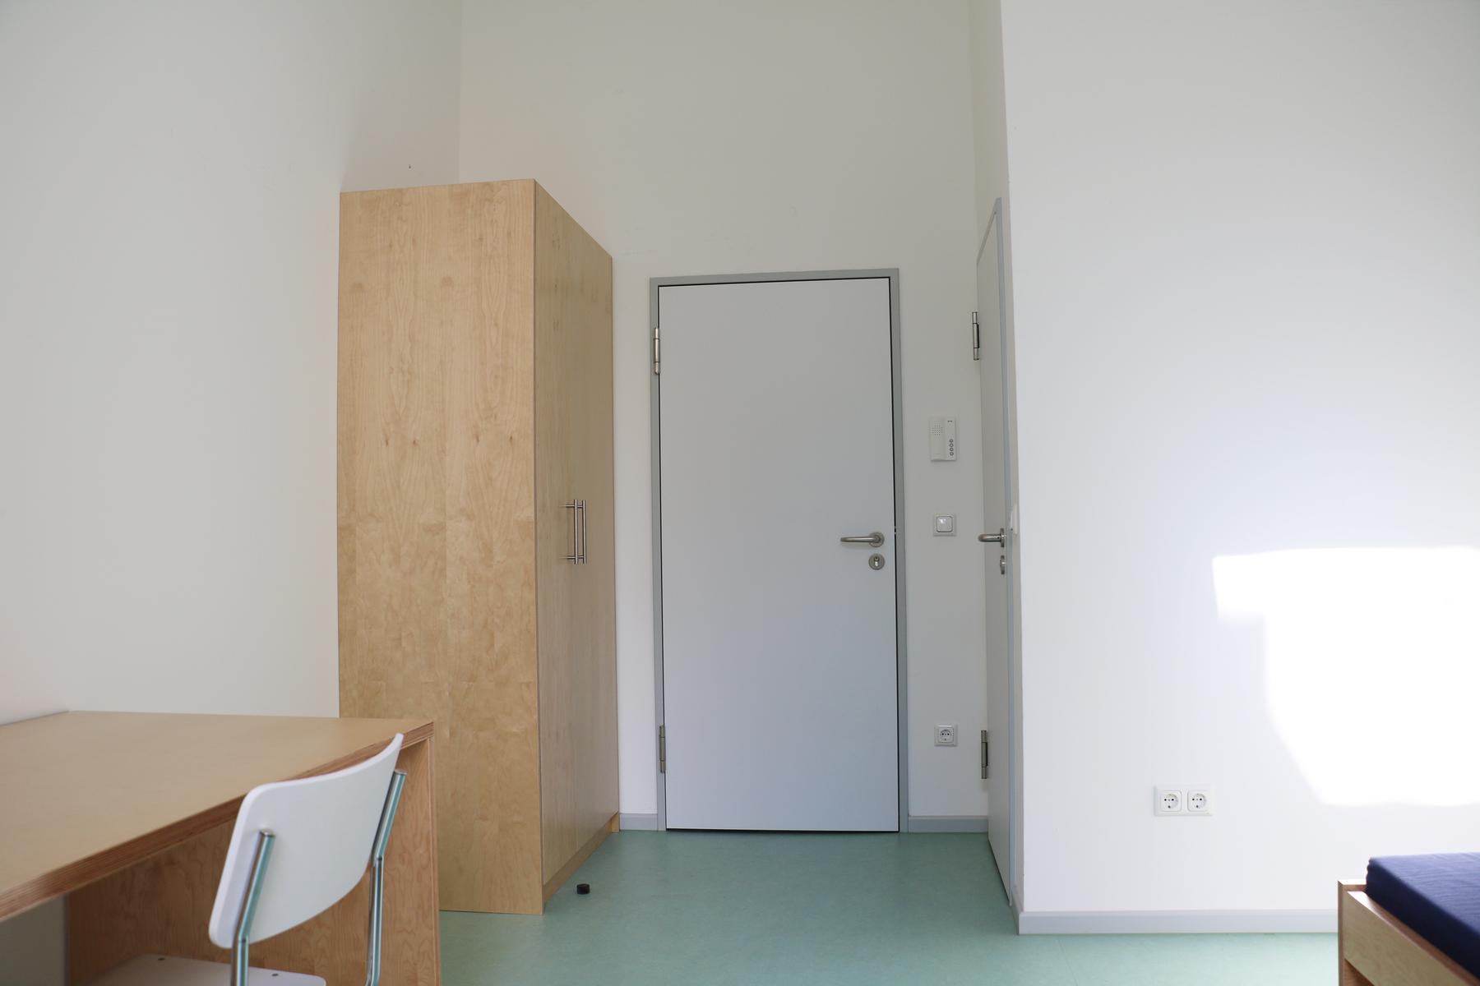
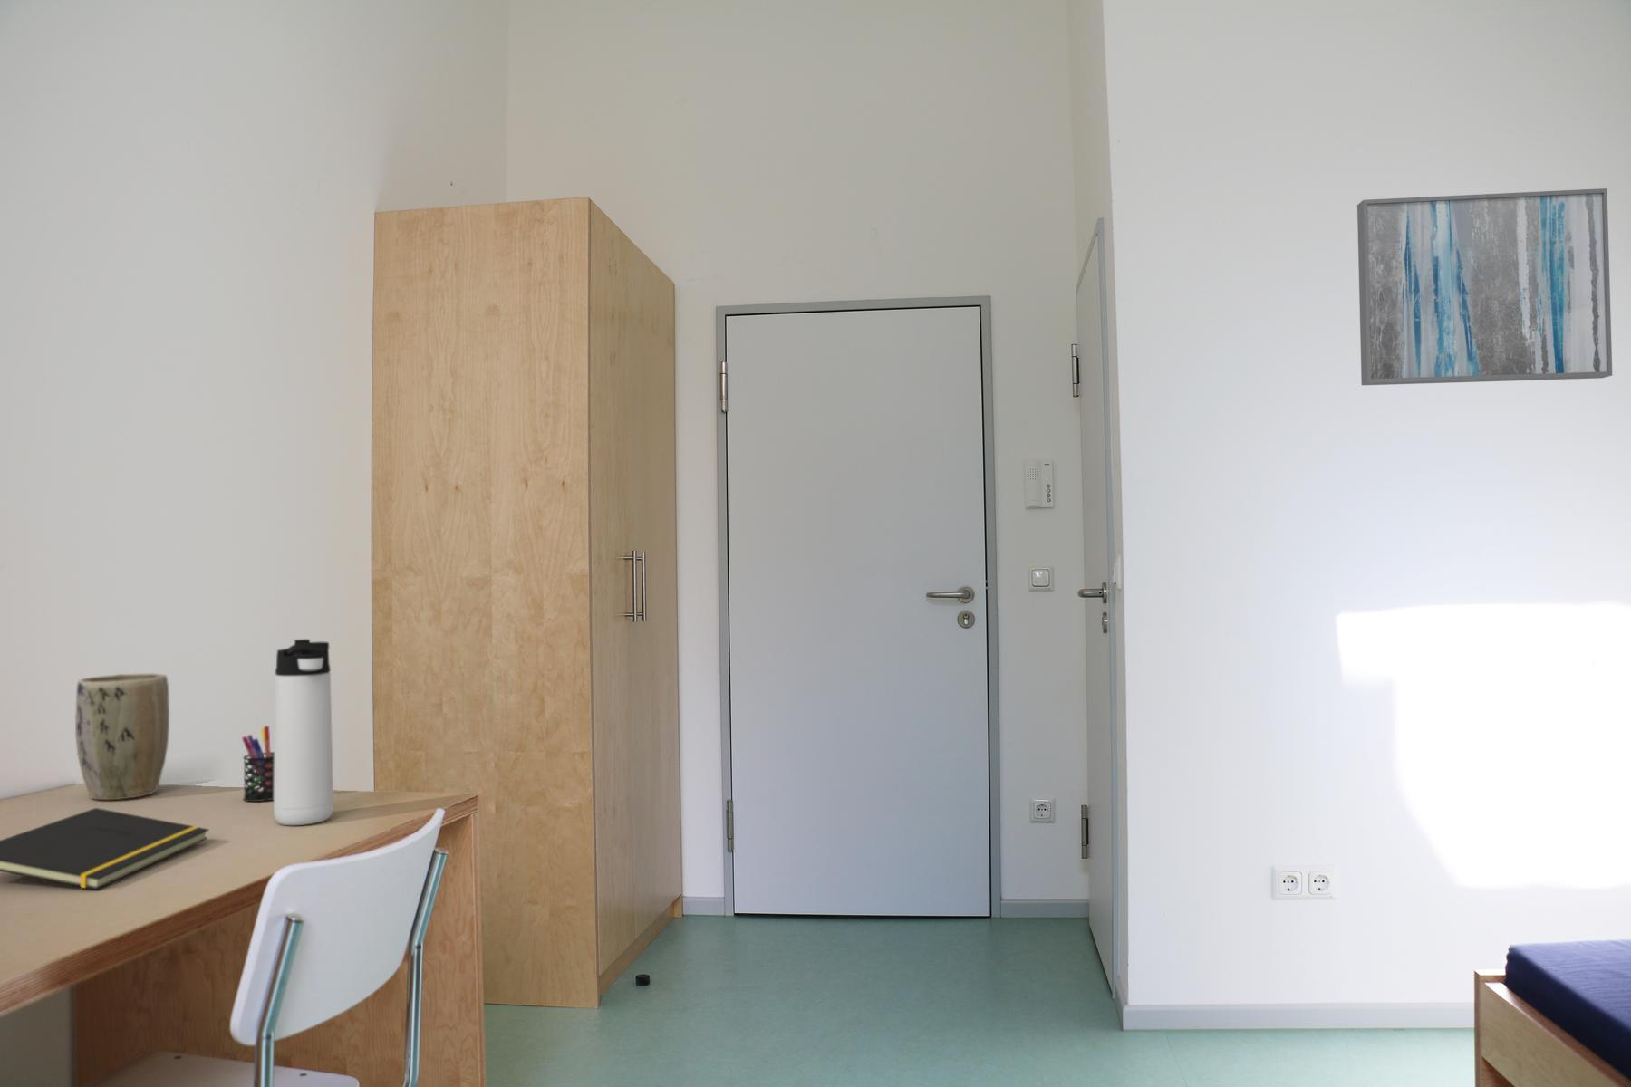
+ wall art [1357,188,1613,386]
+ pen holder [241,724,274,803]
+ thermos bottle [273,638,335,826]
+ plant pot [74,672,170,801]
+ notepad [0,807,210,890]
